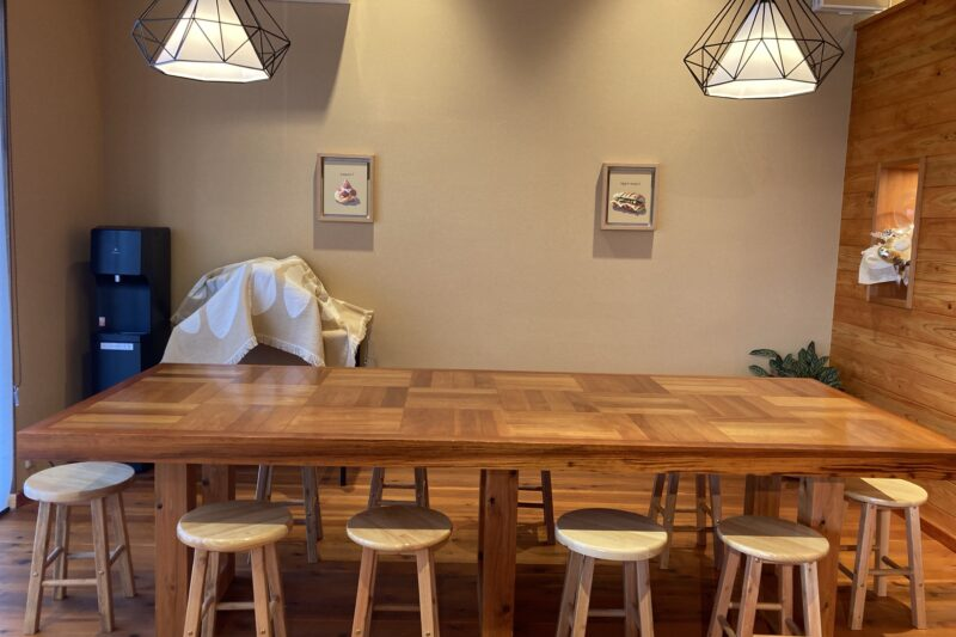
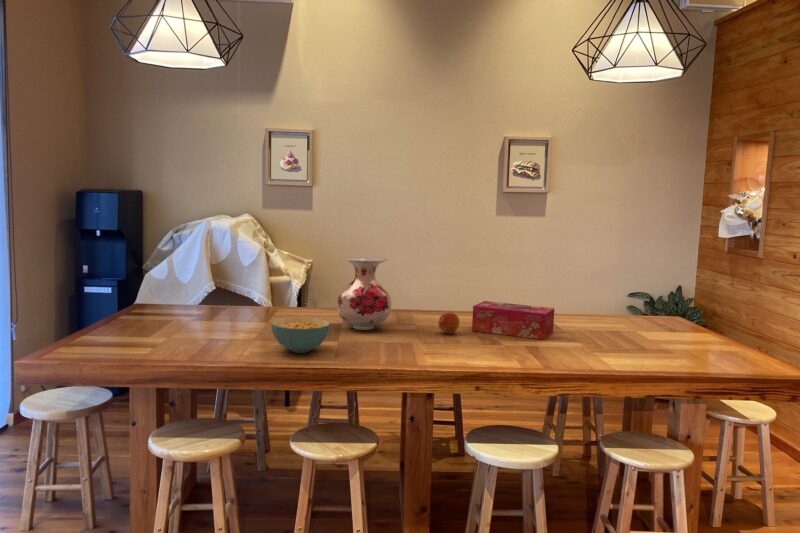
+ vase [336,255,392,331]
+ cereal bowl [270,316,331,354]
+ fruit [438,312,460,335]
+ tissue box [471,300,555,341]
